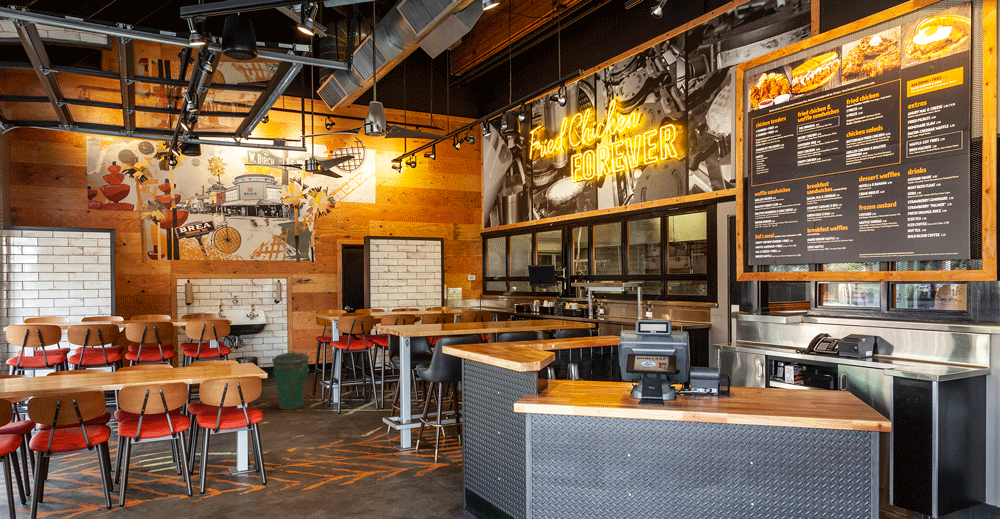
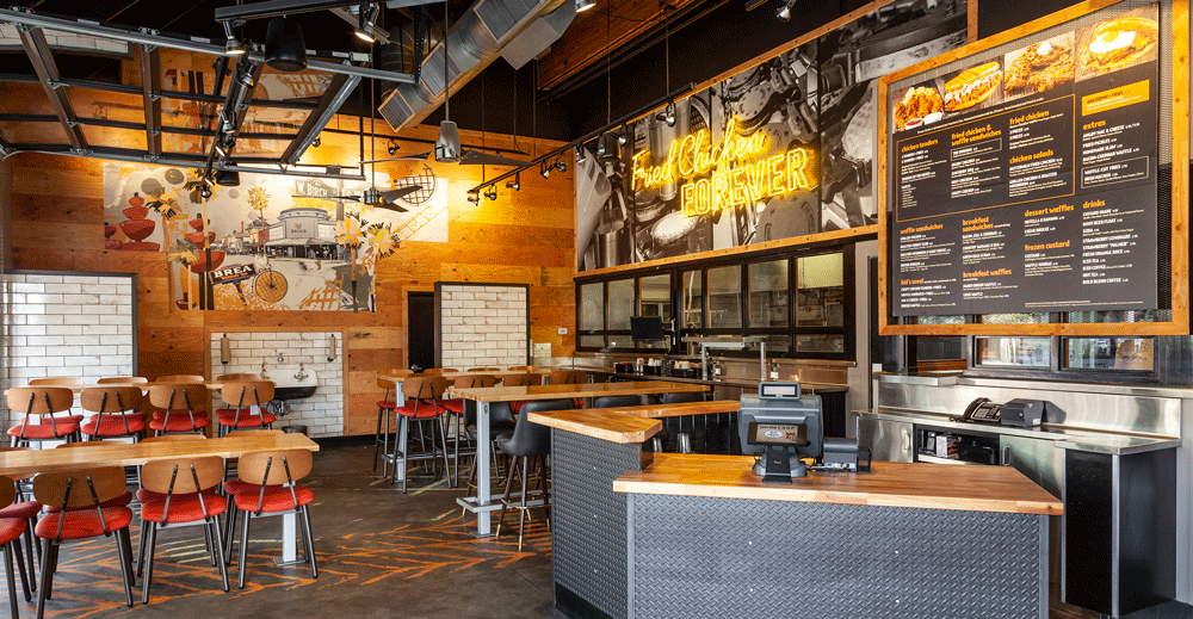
- trash can [271,350,311,410]
